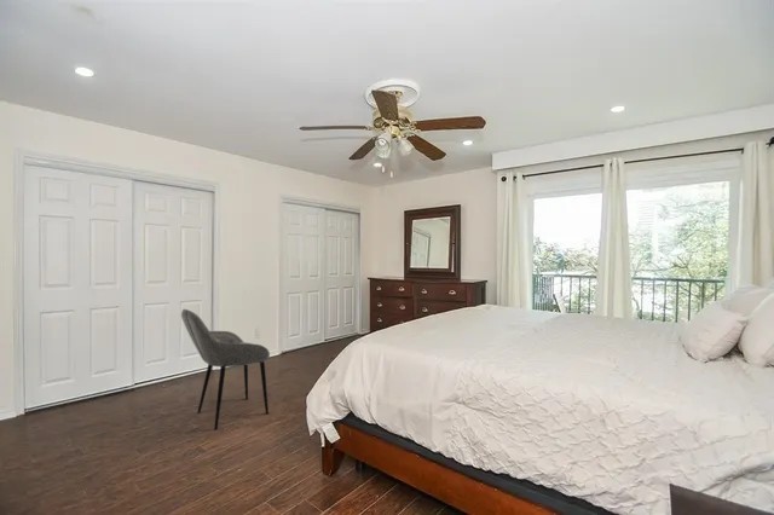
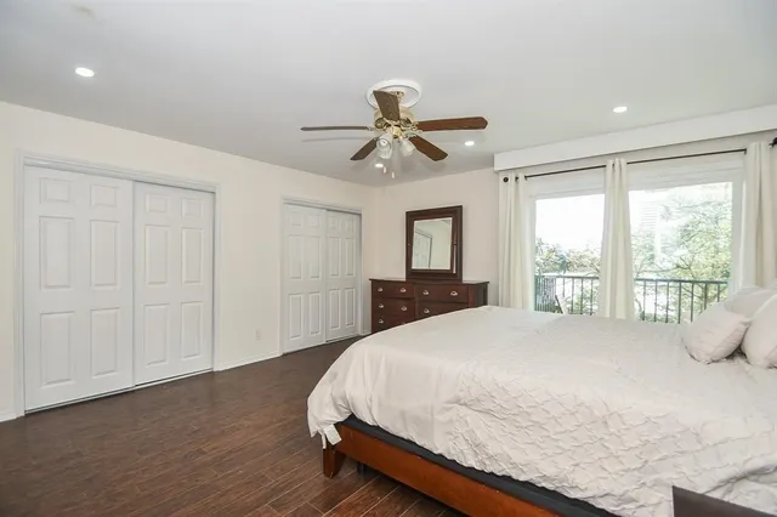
- armchair [180,308,271,432]
